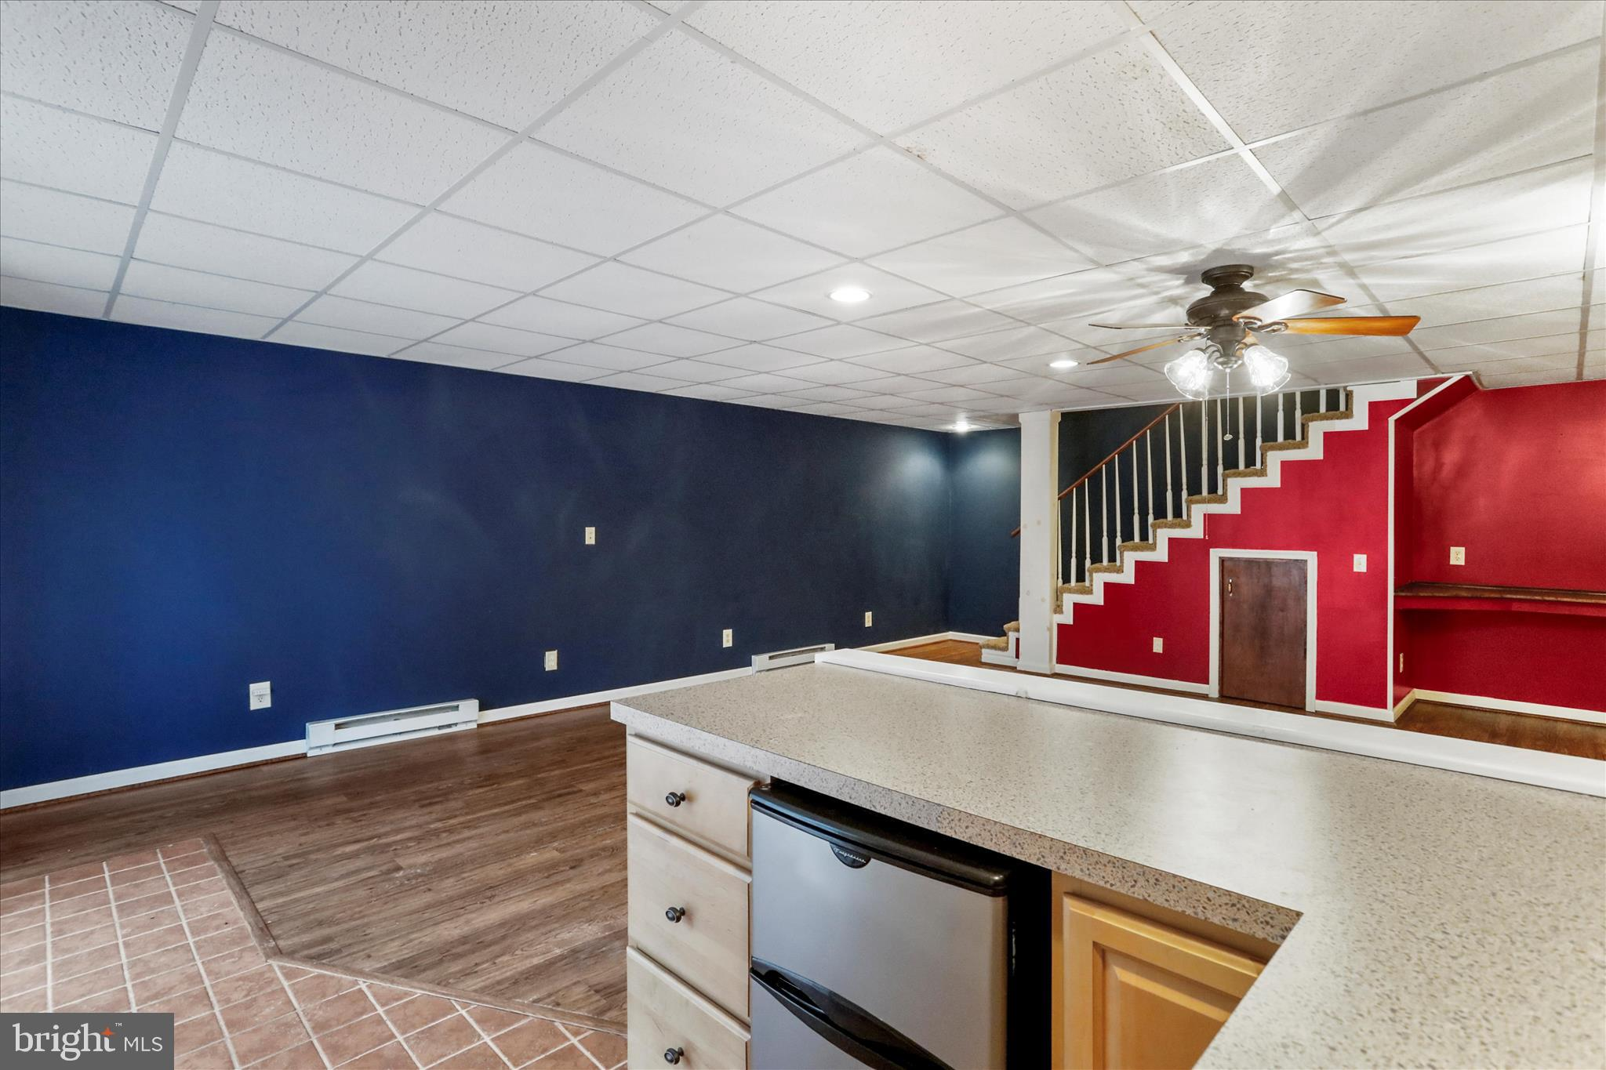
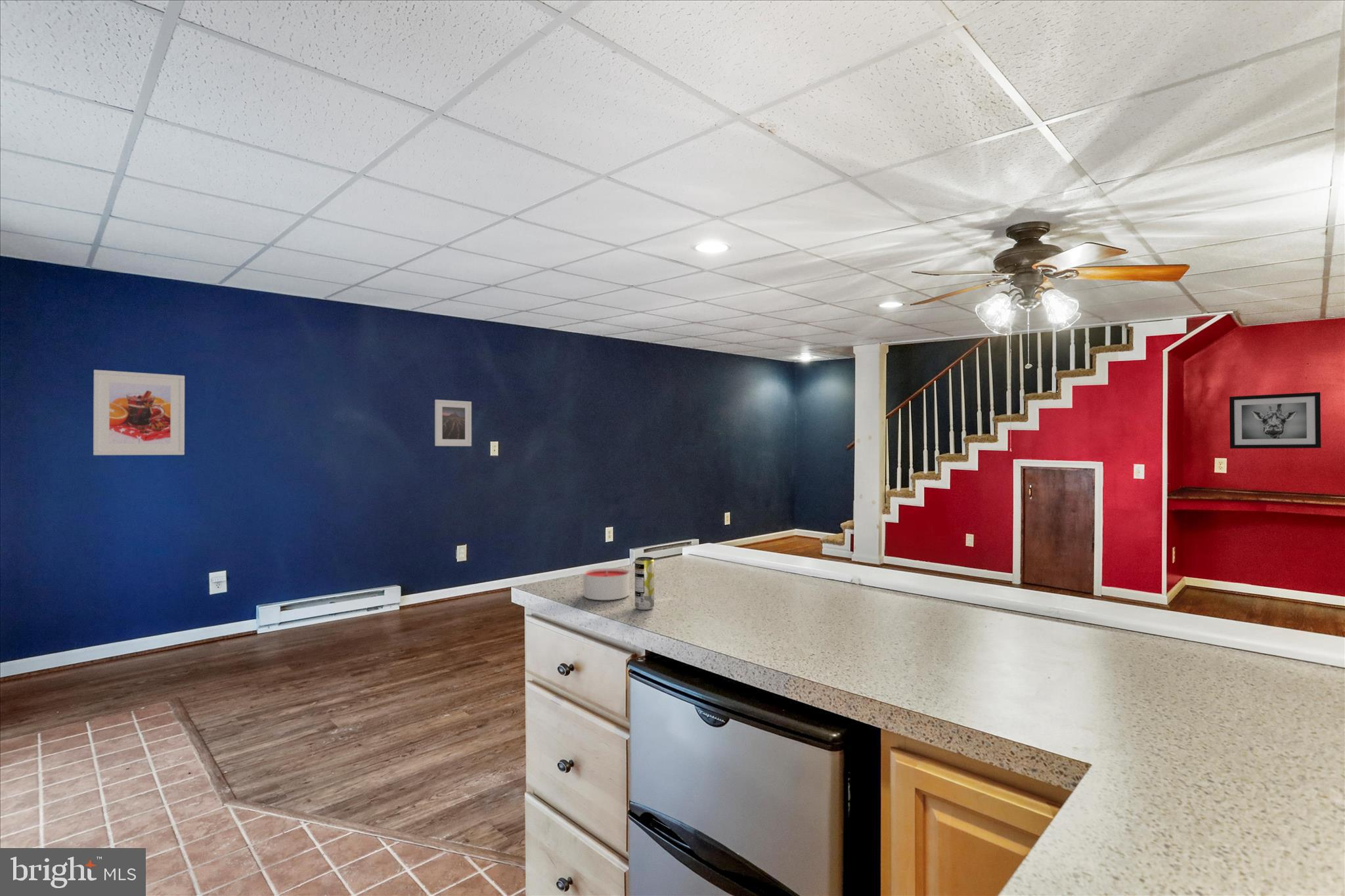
+ beverage can [634,556,655,610]
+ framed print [434,399,472,447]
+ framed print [93,369,185,456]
+ wall art [1229,391,1321,449]
+ candle [583,568,630,601]
